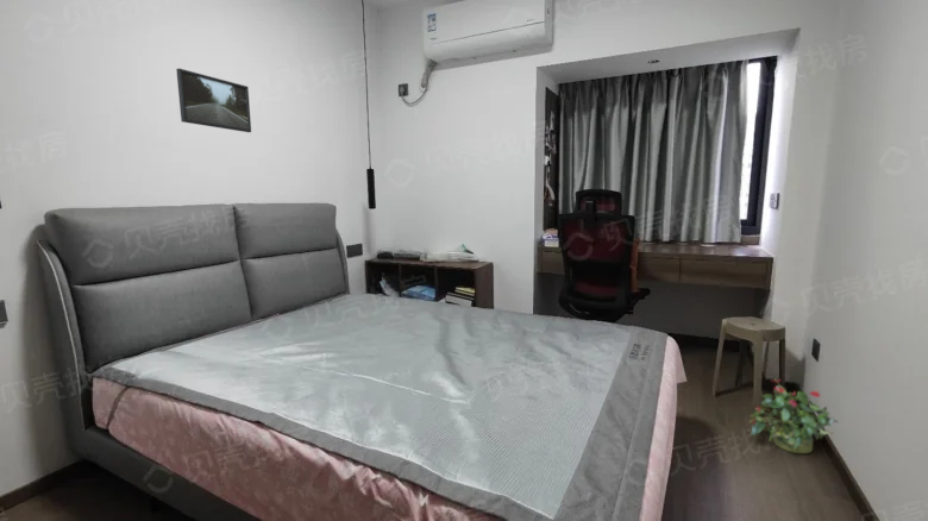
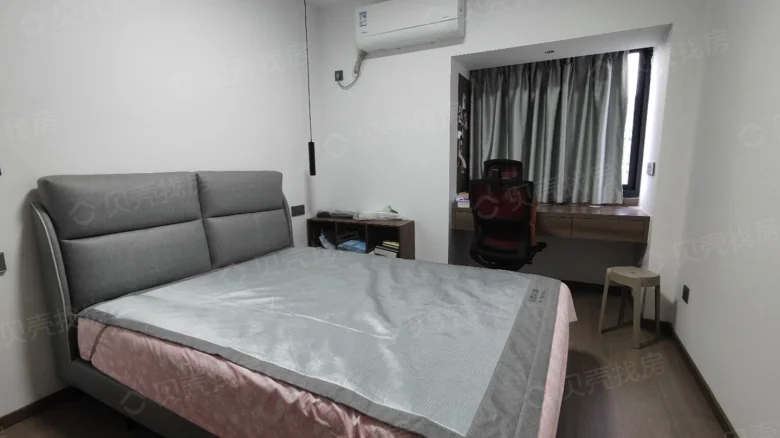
- potted plant [748,378,839,454]
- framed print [175,67,252,133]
